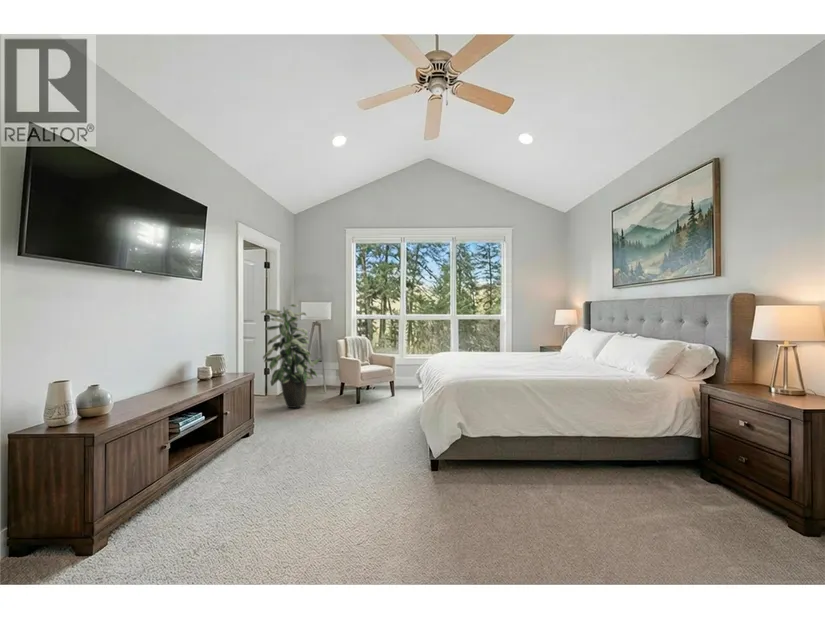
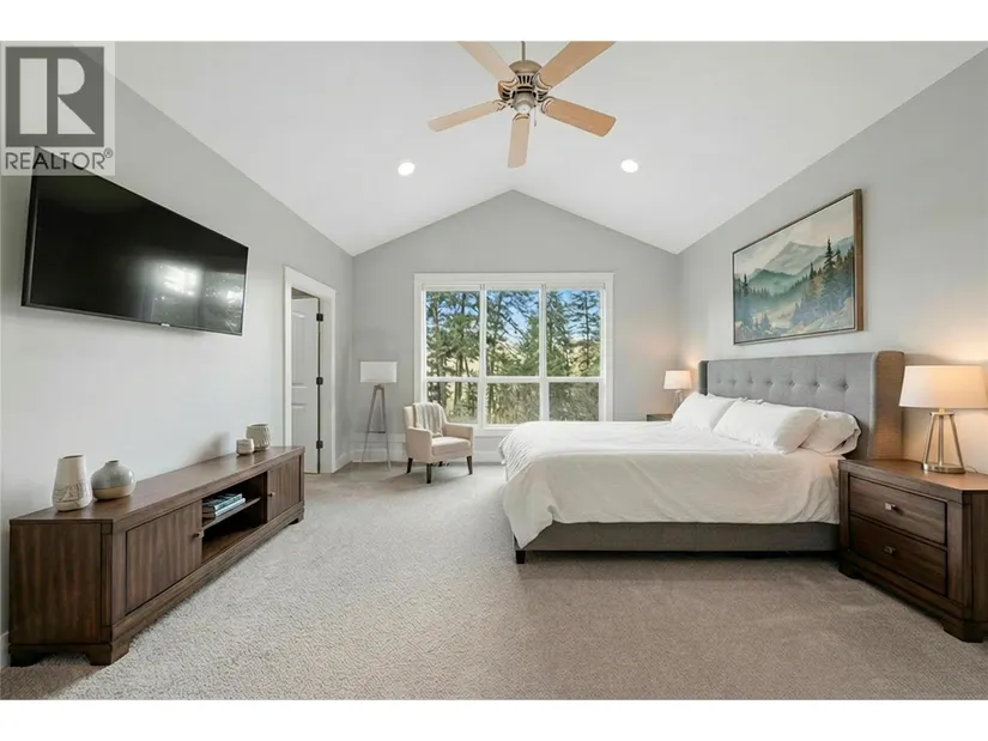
- indoor plant [260,303,322,409]
